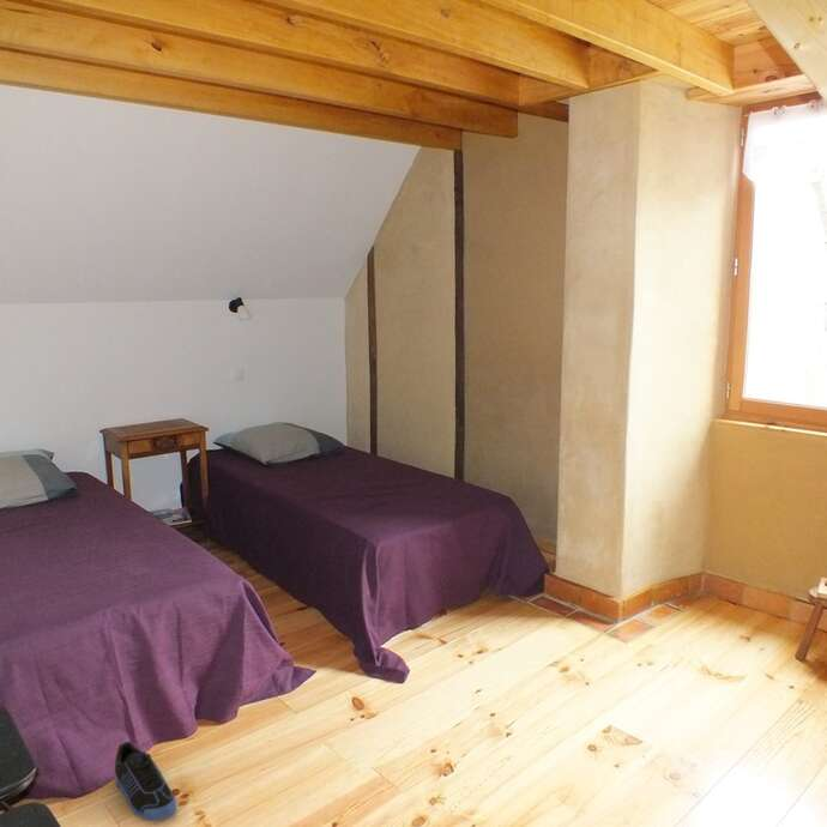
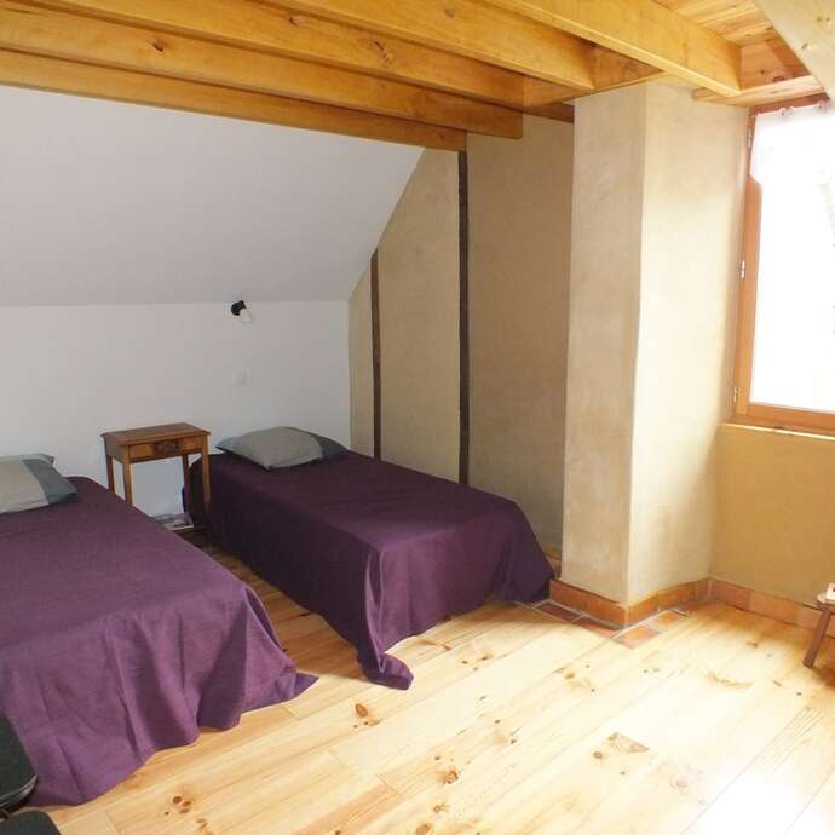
- sneaker [114,741,177,822]
